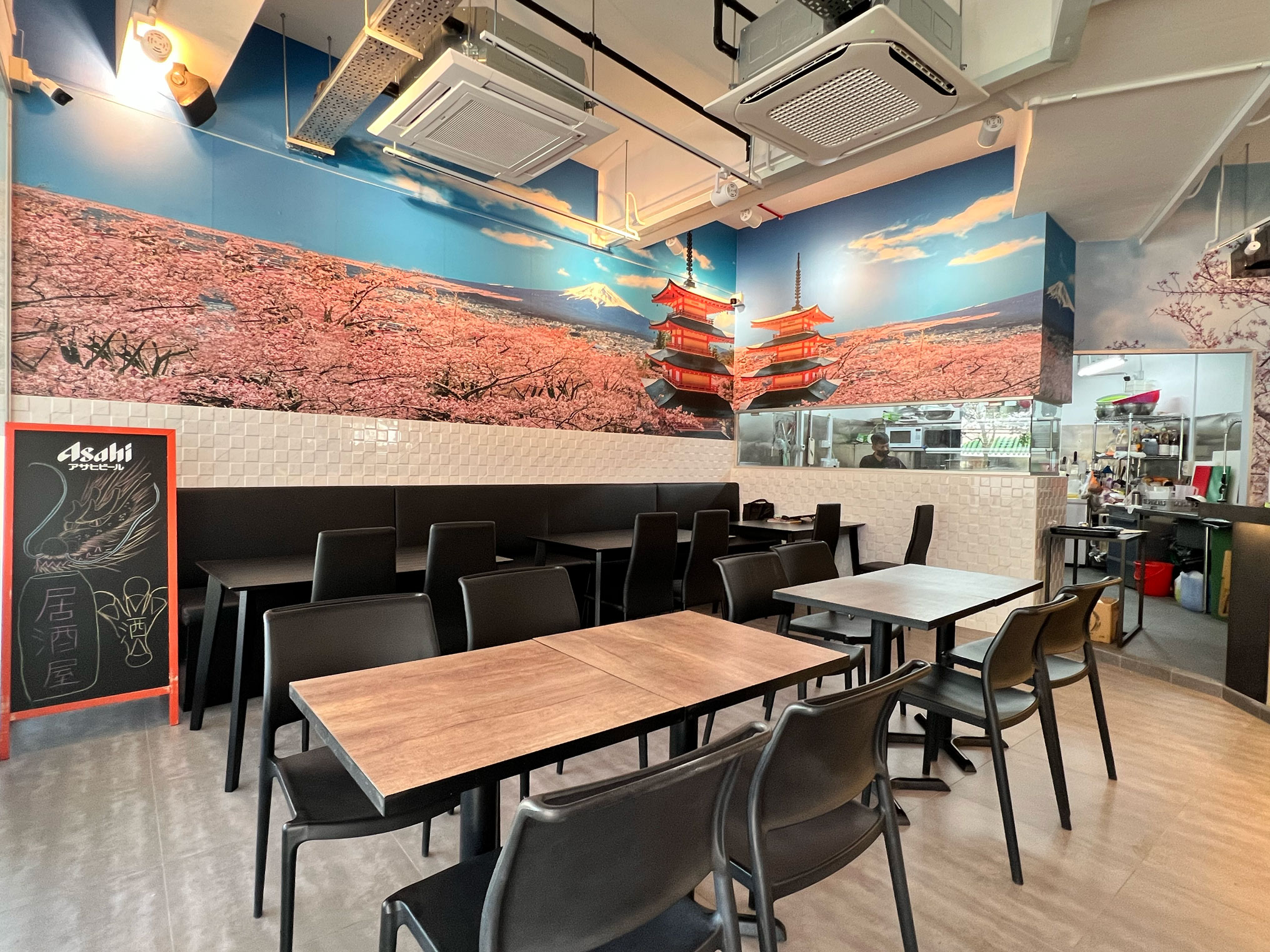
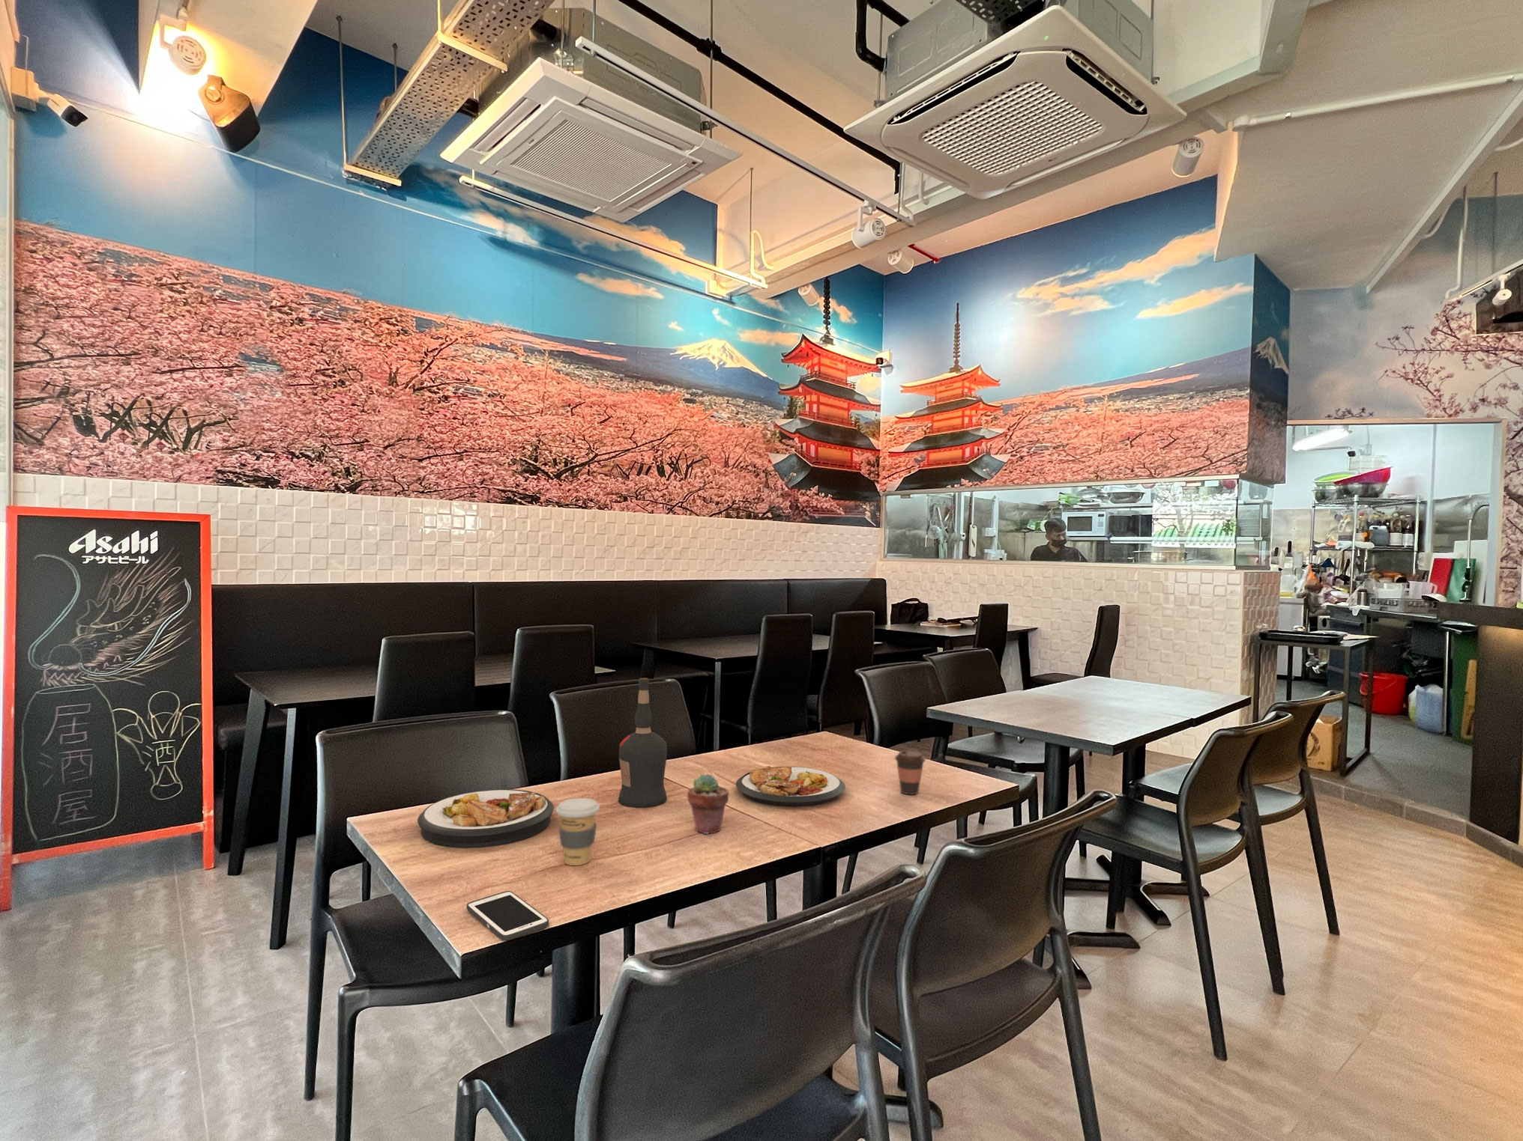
+ coffee cup [555,797,601,867]
+ plate [416,789,554,849]
+ plate [735,765,847,807]
+ liquor bottle [618,677,668,809]
+ coffee cup [895,749,927,795]
+ cell phone [466,891,549,941]
+ potted succulent [686,773,730,835]
